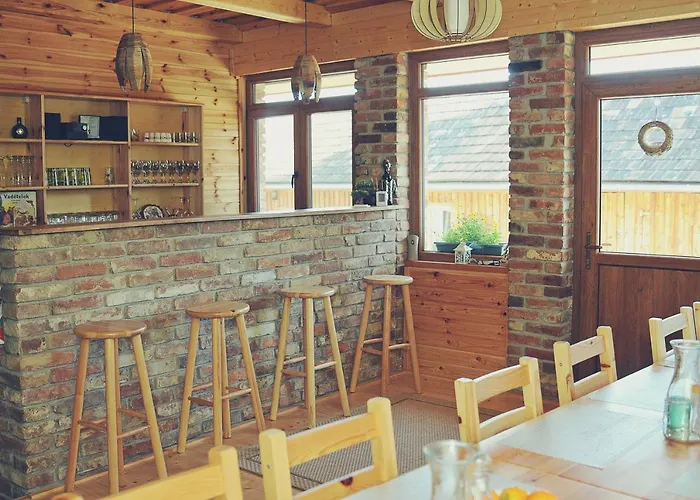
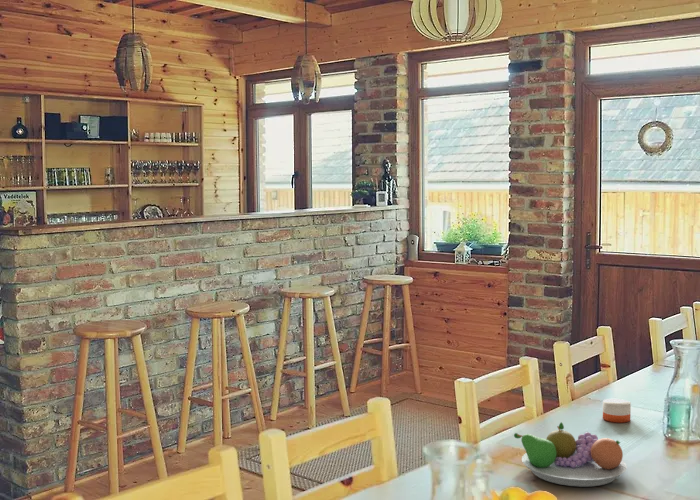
+ fruit bowl [513,421,628,488]
+ candle [602,398,632,423]
